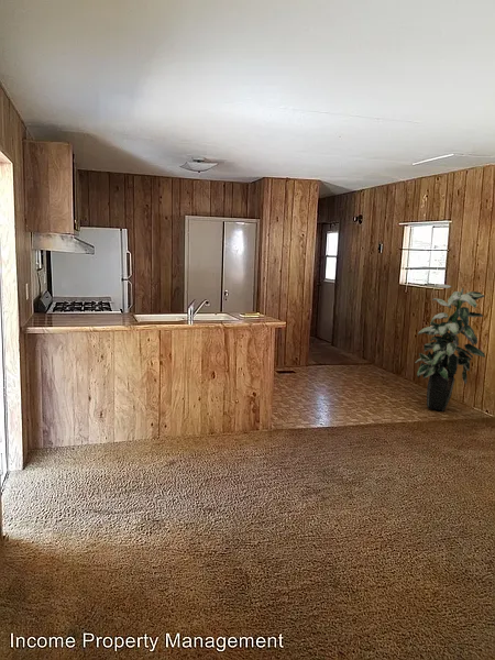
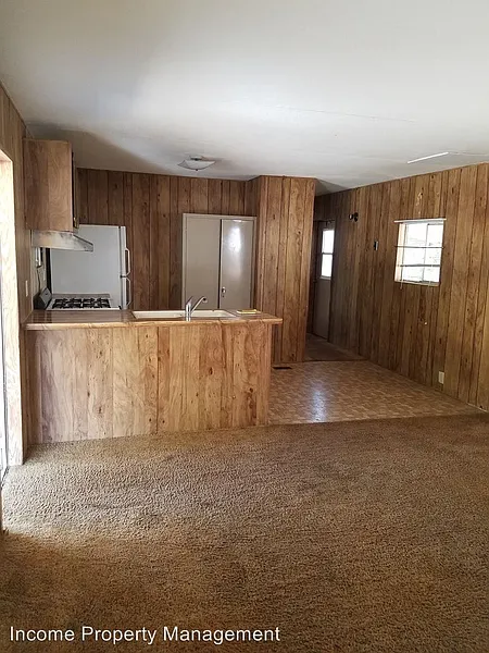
- indoor plant [414,283,486,413]
